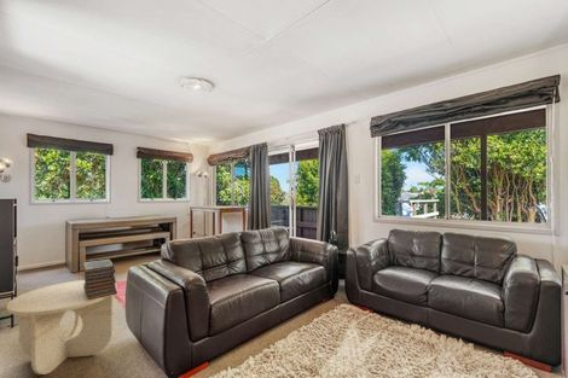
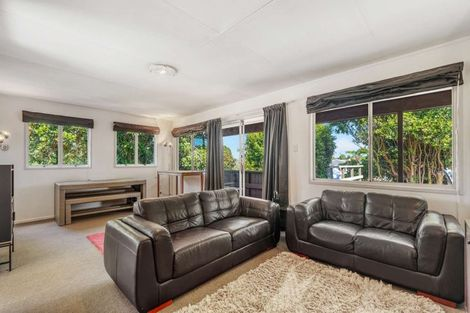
- side table [6,279,118,376]
- book stack [82,258,118,301]
